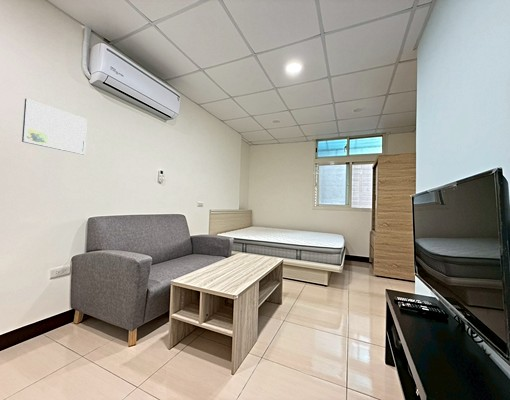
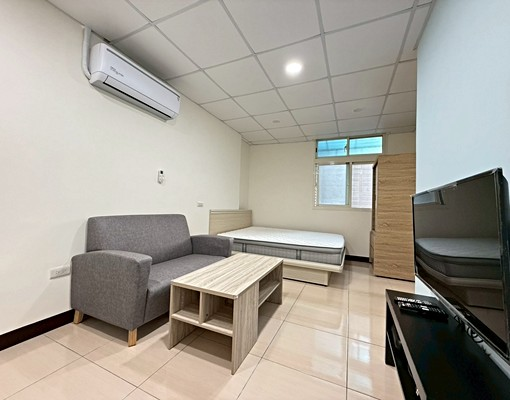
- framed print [21,98,88,156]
